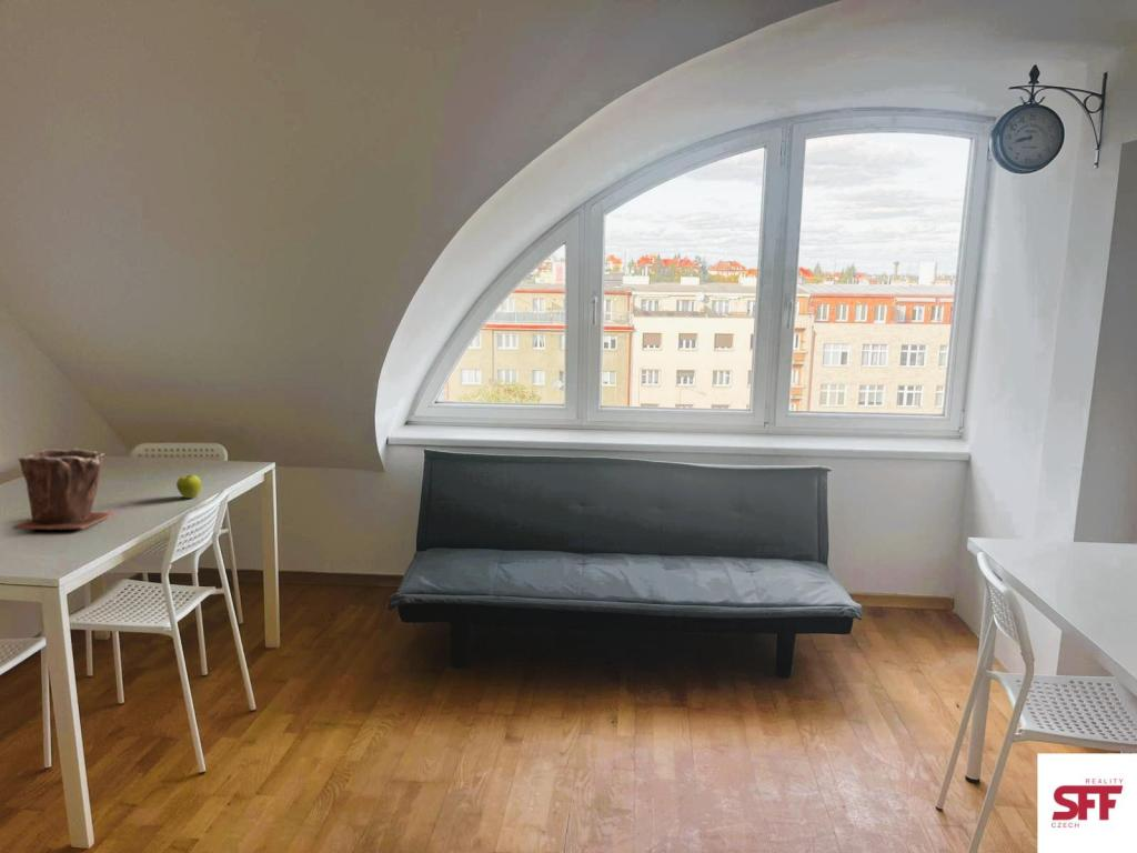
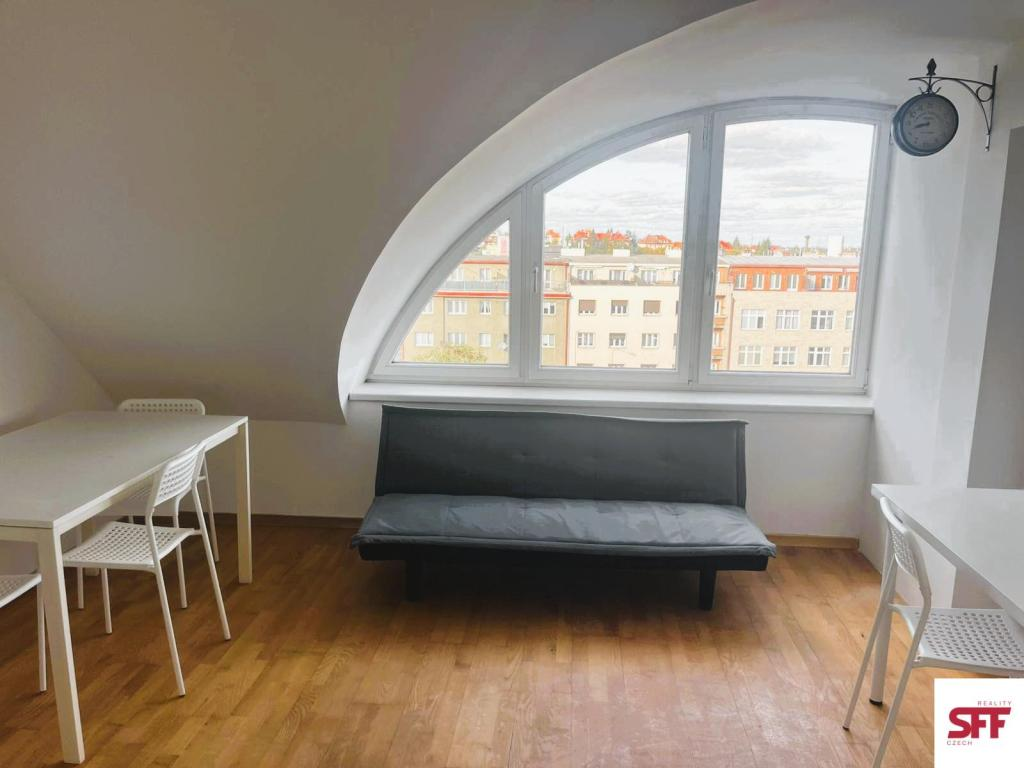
- fruit [175,474,202,499]
- plant pot [11,446,115,531]
